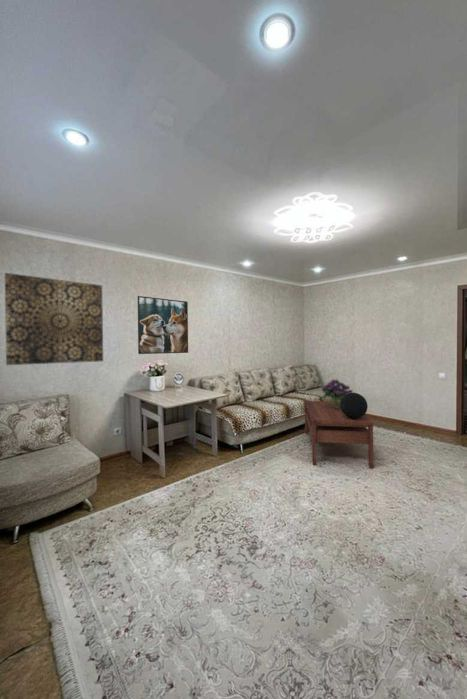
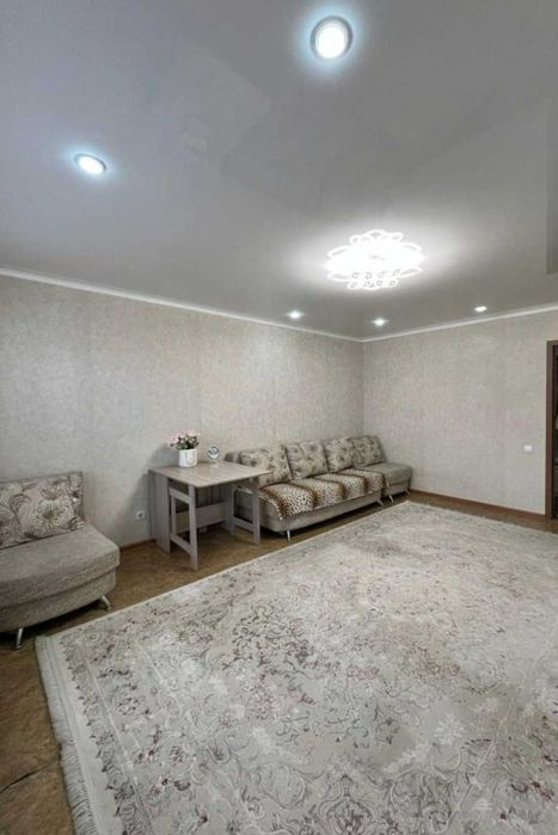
- decorative sphere [340,392,369,419]
- coffee table [304,400,374,469]
- wall art [4,272,104,366]
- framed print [137,295,189,355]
- bouquet [321,378,354,408]
